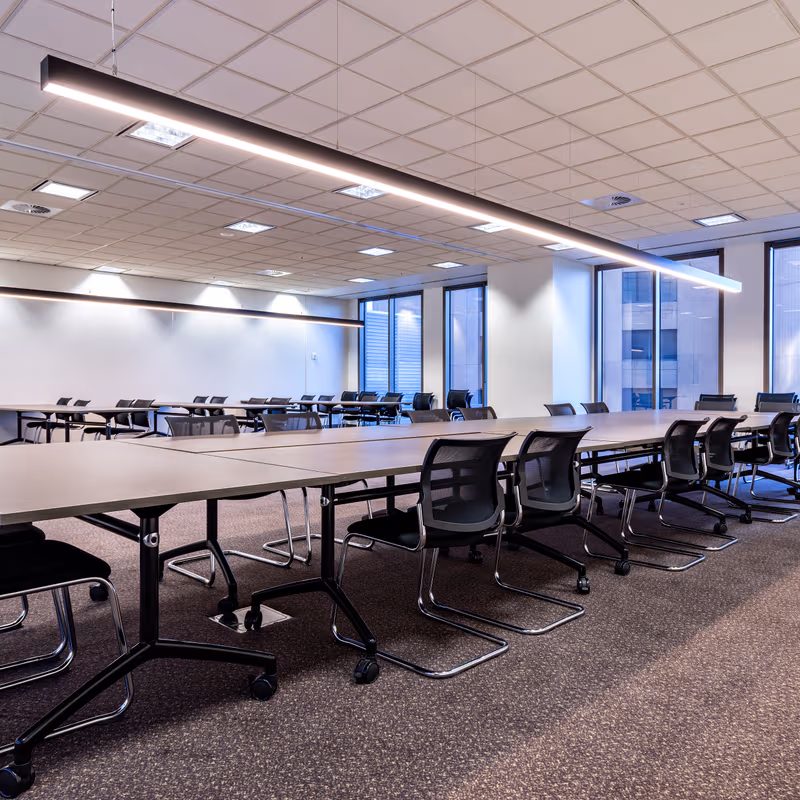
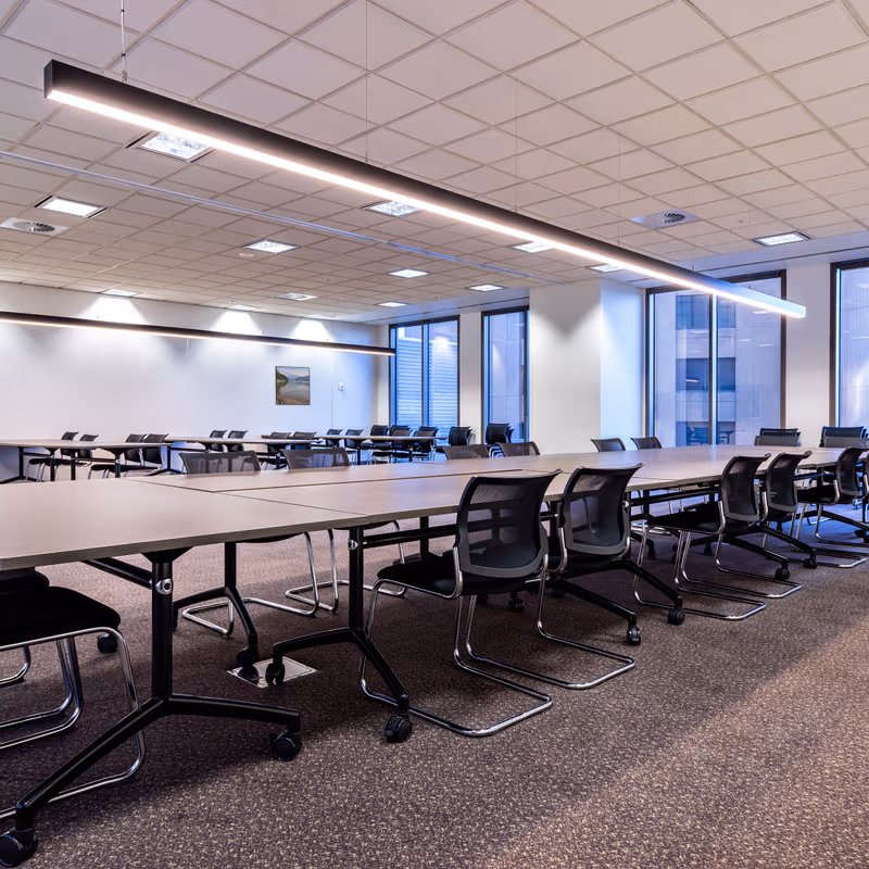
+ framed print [274,365,312,406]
